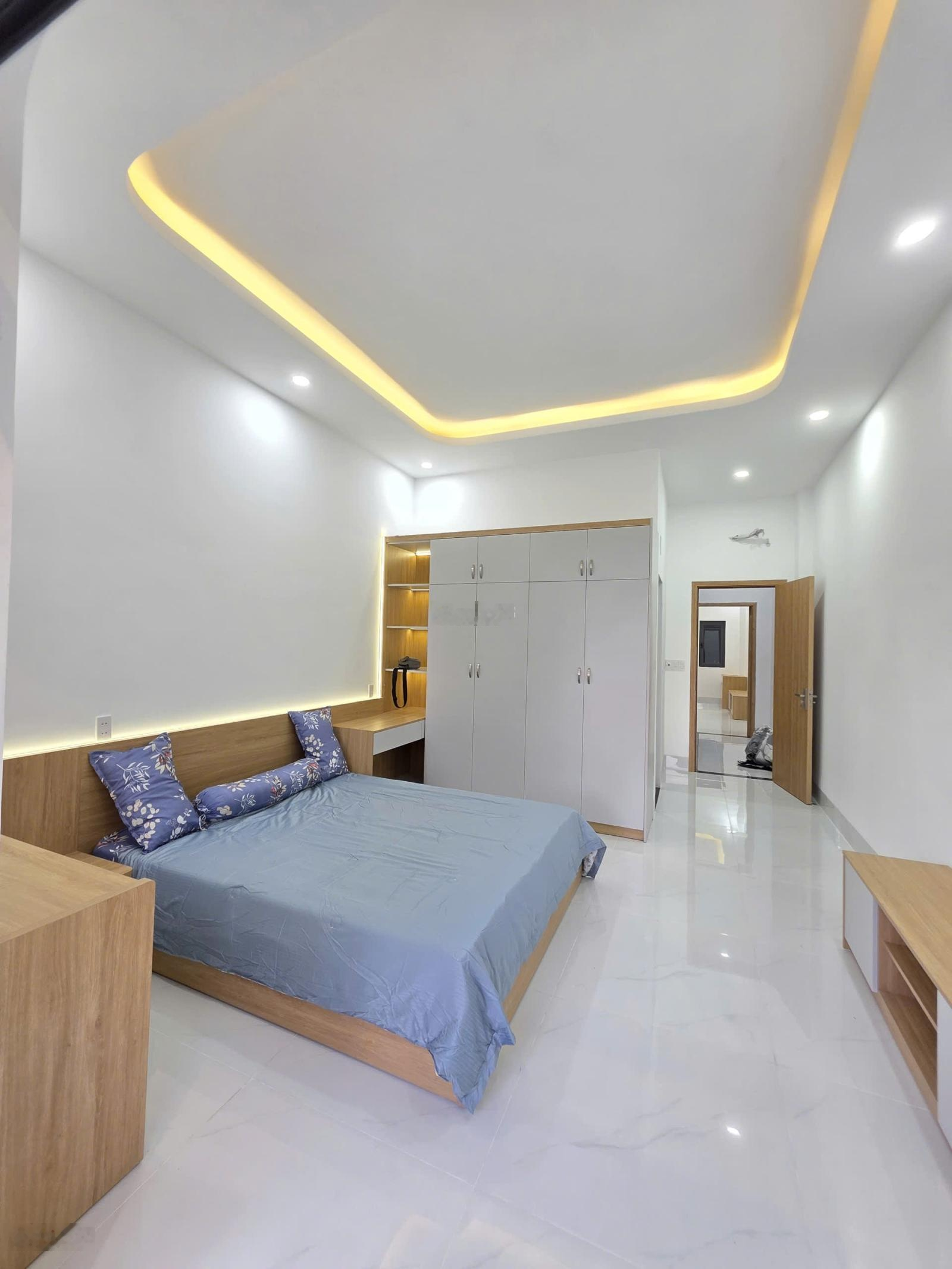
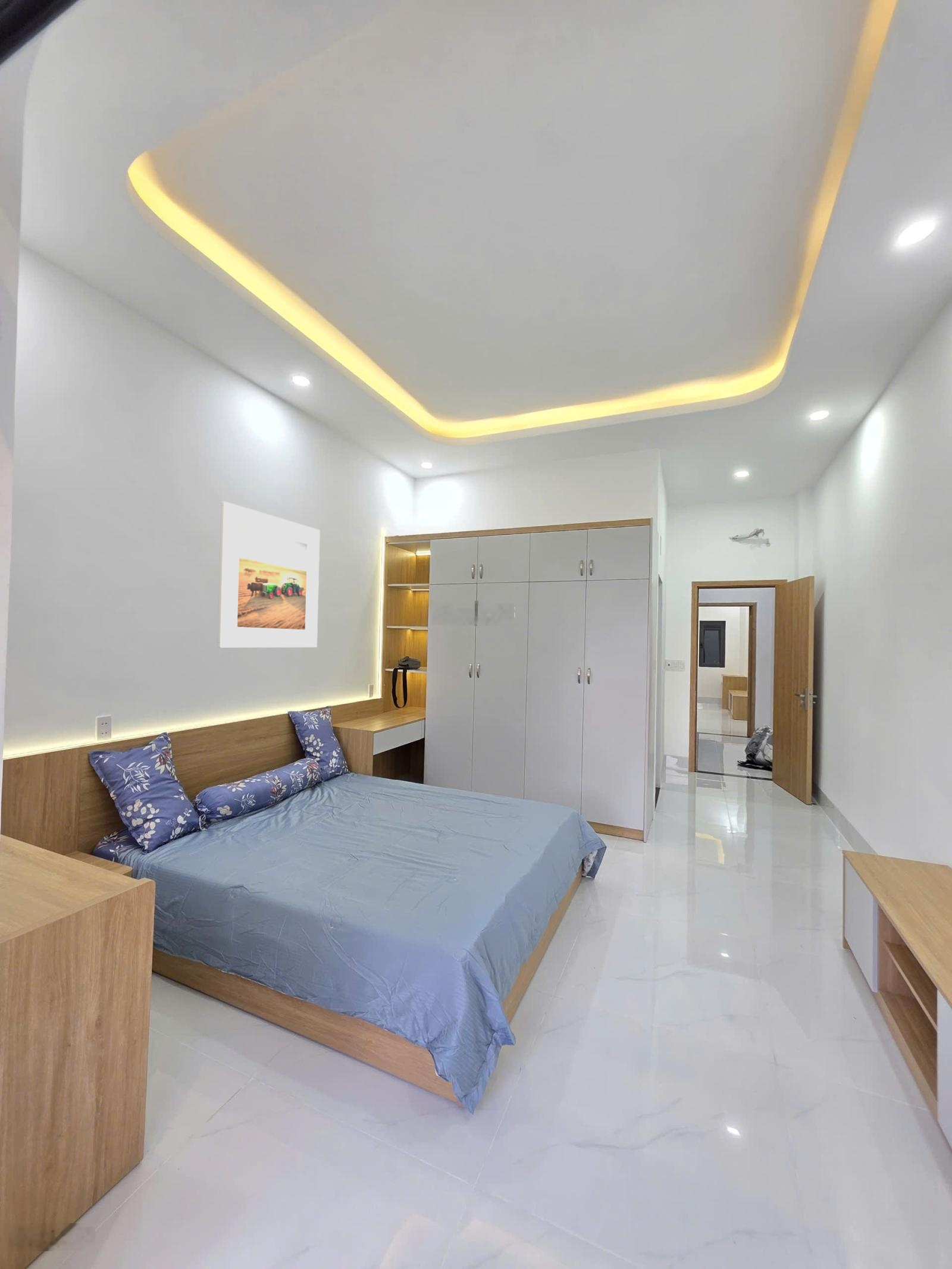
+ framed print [217,501,321,648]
